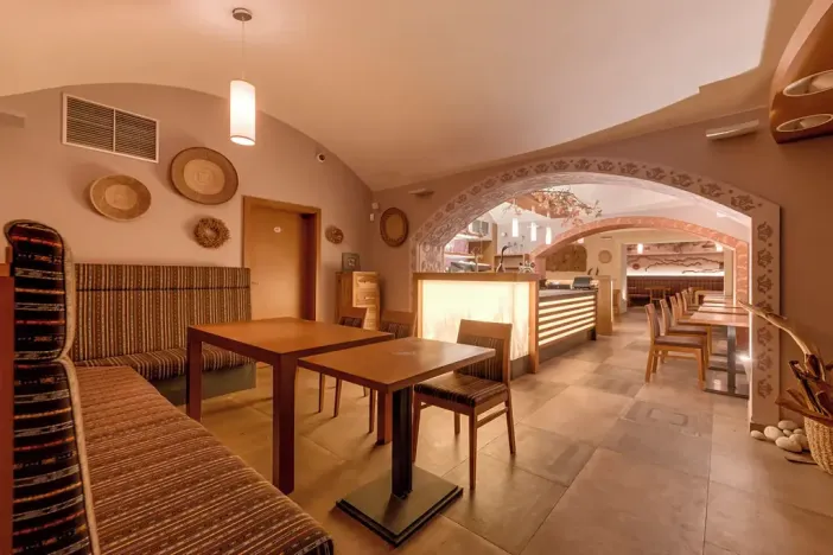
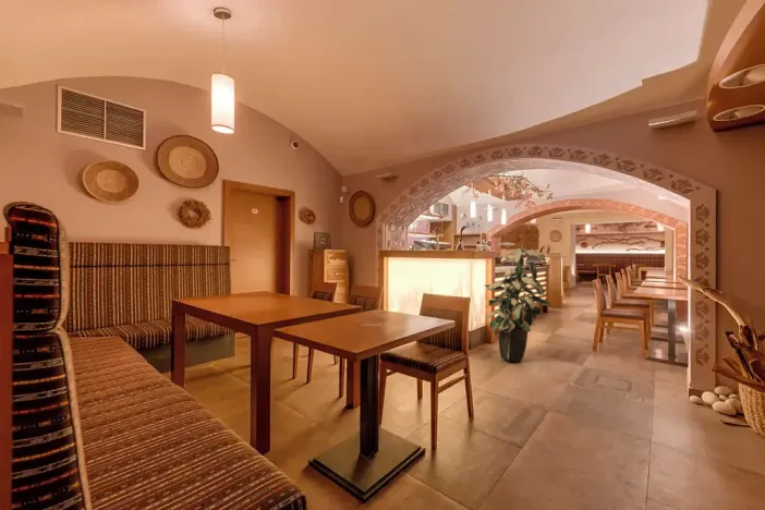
+ indoor plant [484,241,552,363]
